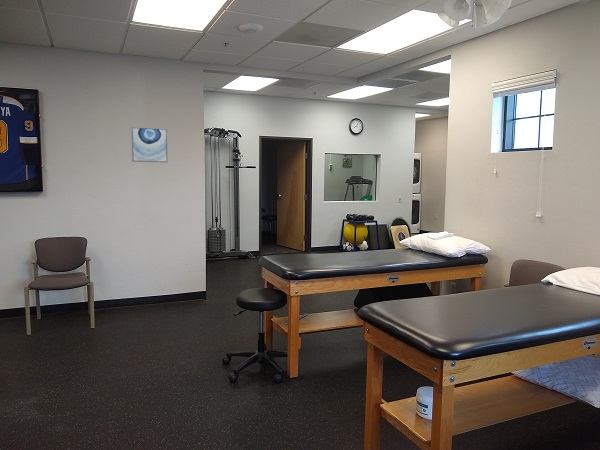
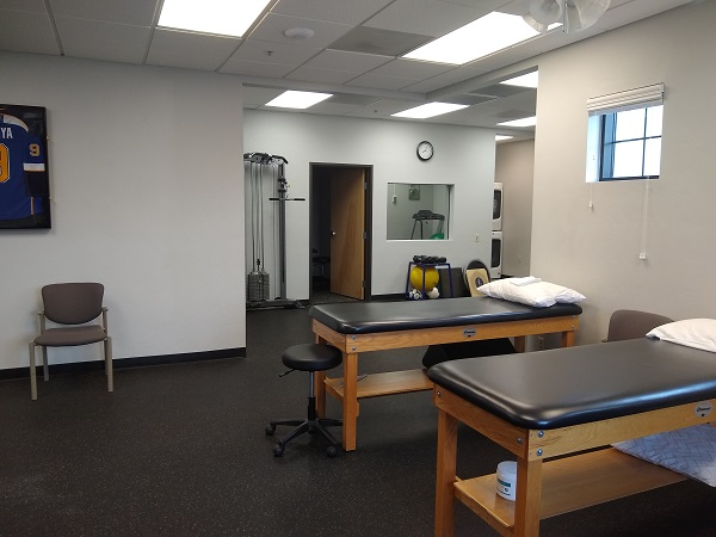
- wall art [130,126,169,163]
